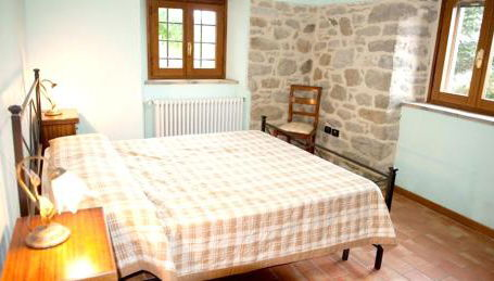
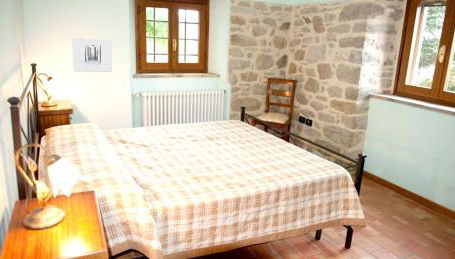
+ wall art [71,37,114,73]
